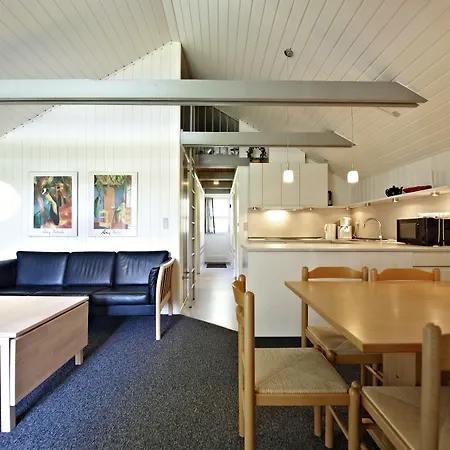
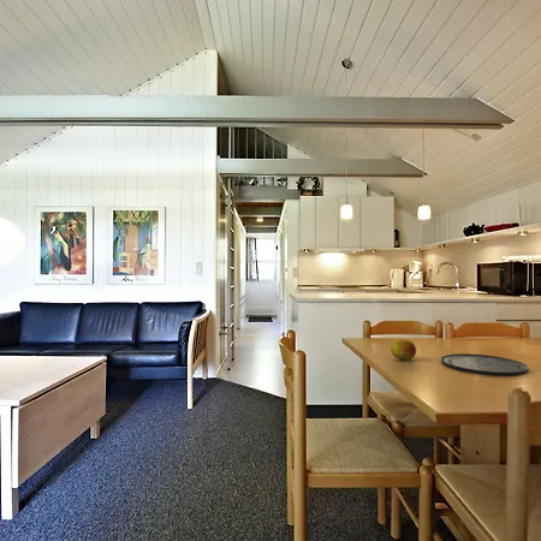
+ fruit [390,338,417,361]
+ plate [440,352,530,377]
